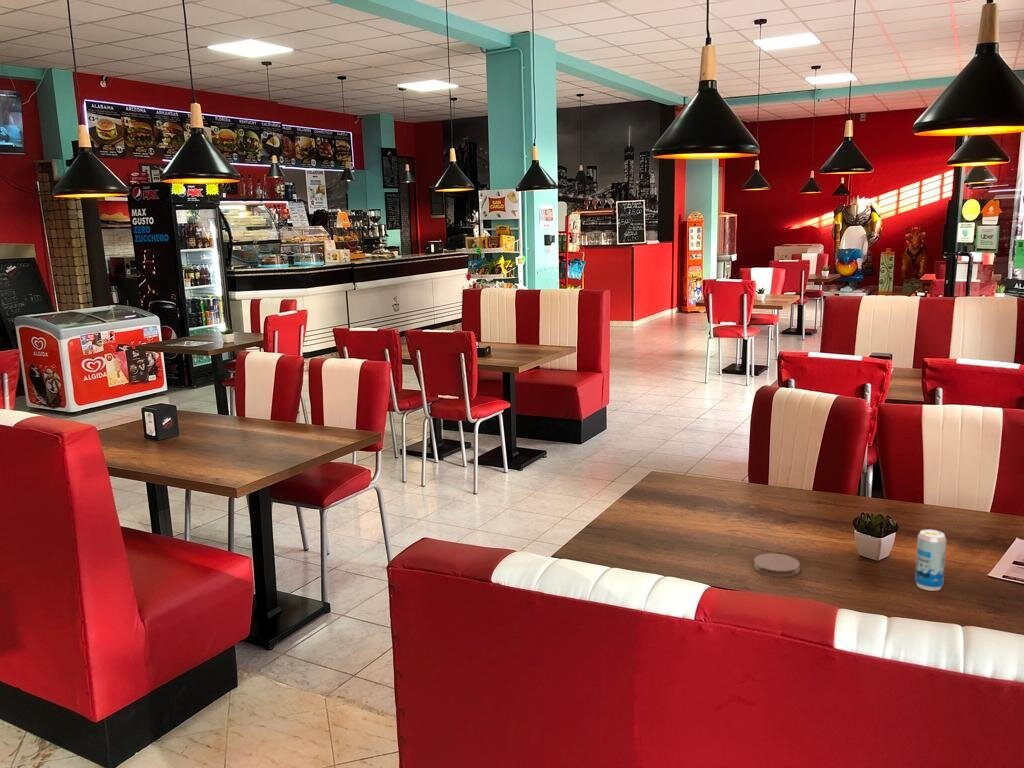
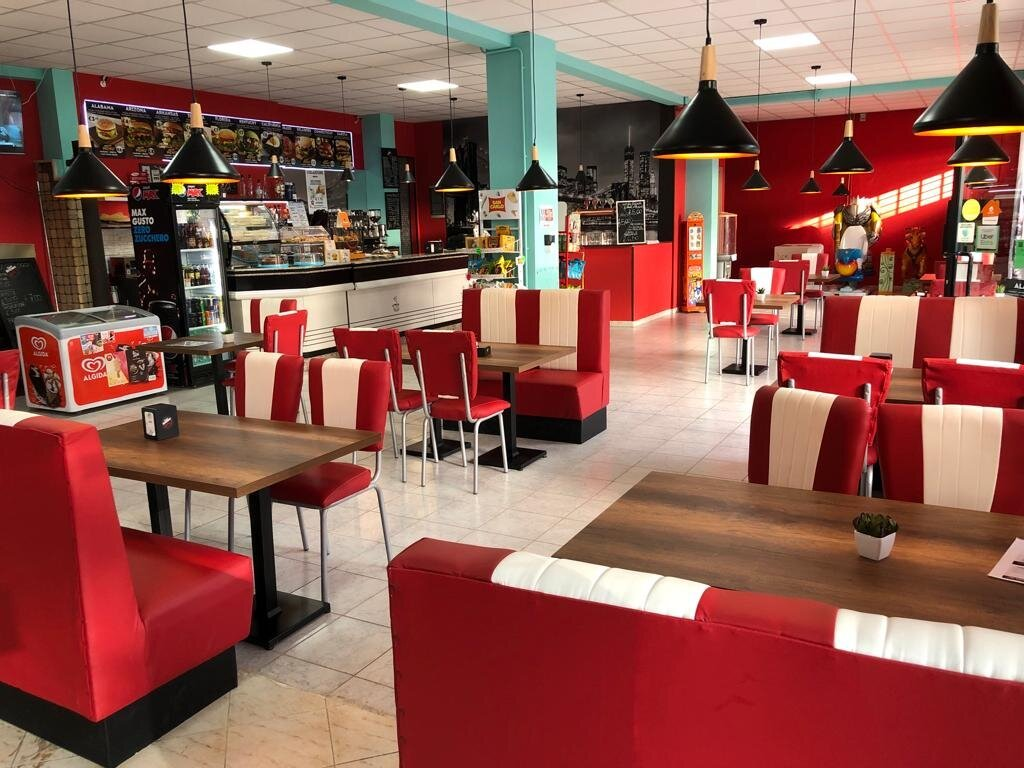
- beverage can [914,529,947,592]
- coaster [753,552,801,578]
